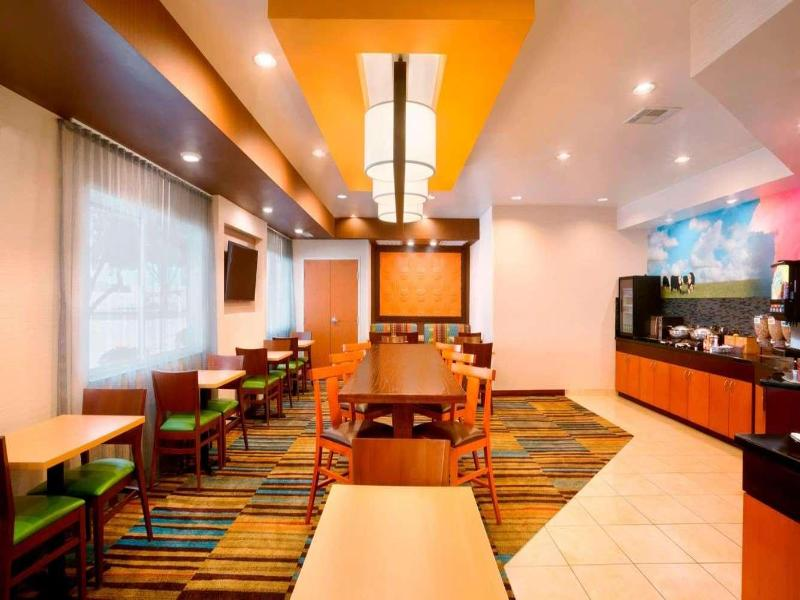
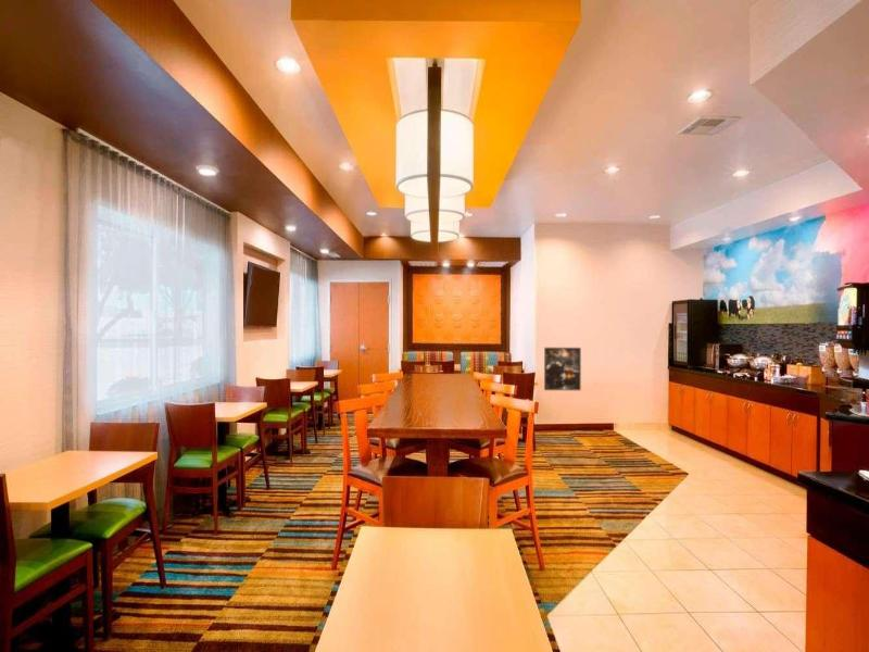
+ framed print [543,347,582,391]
